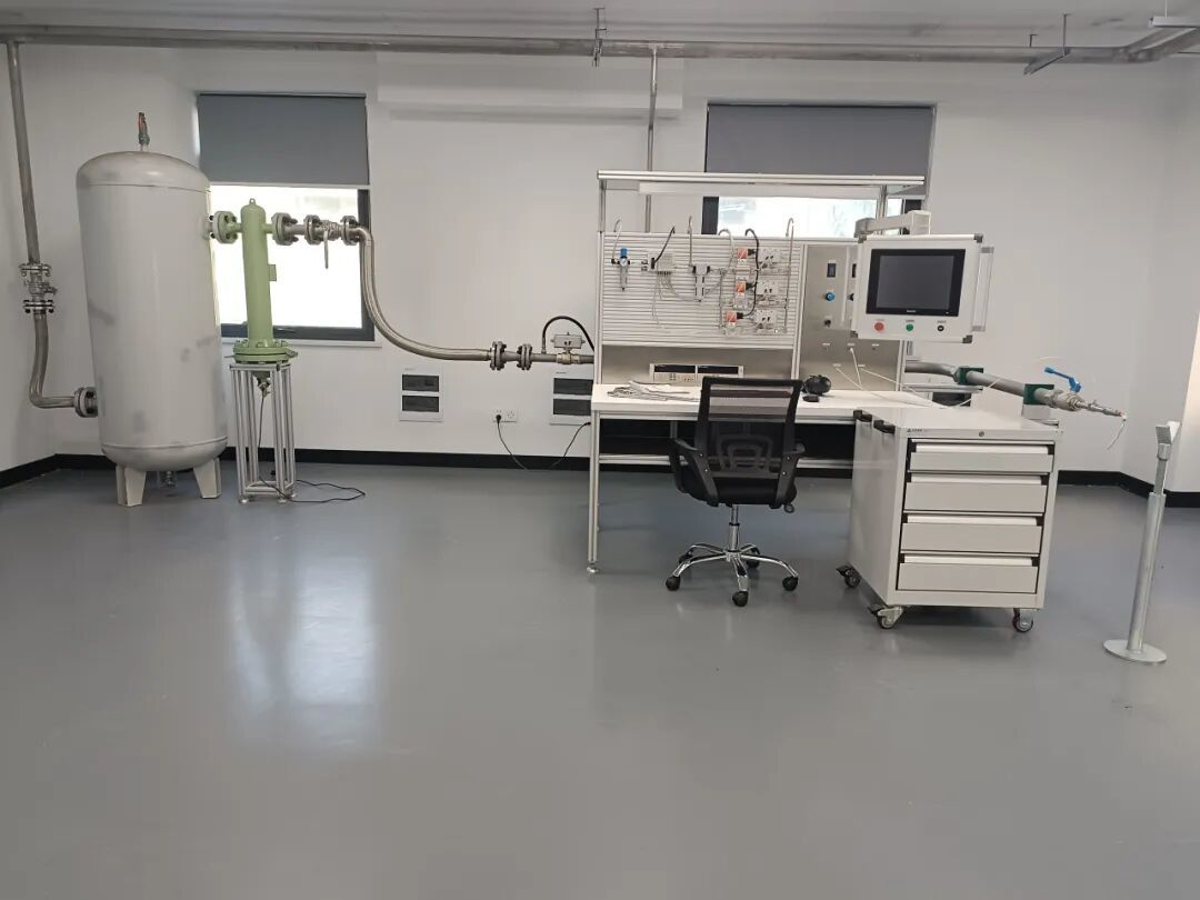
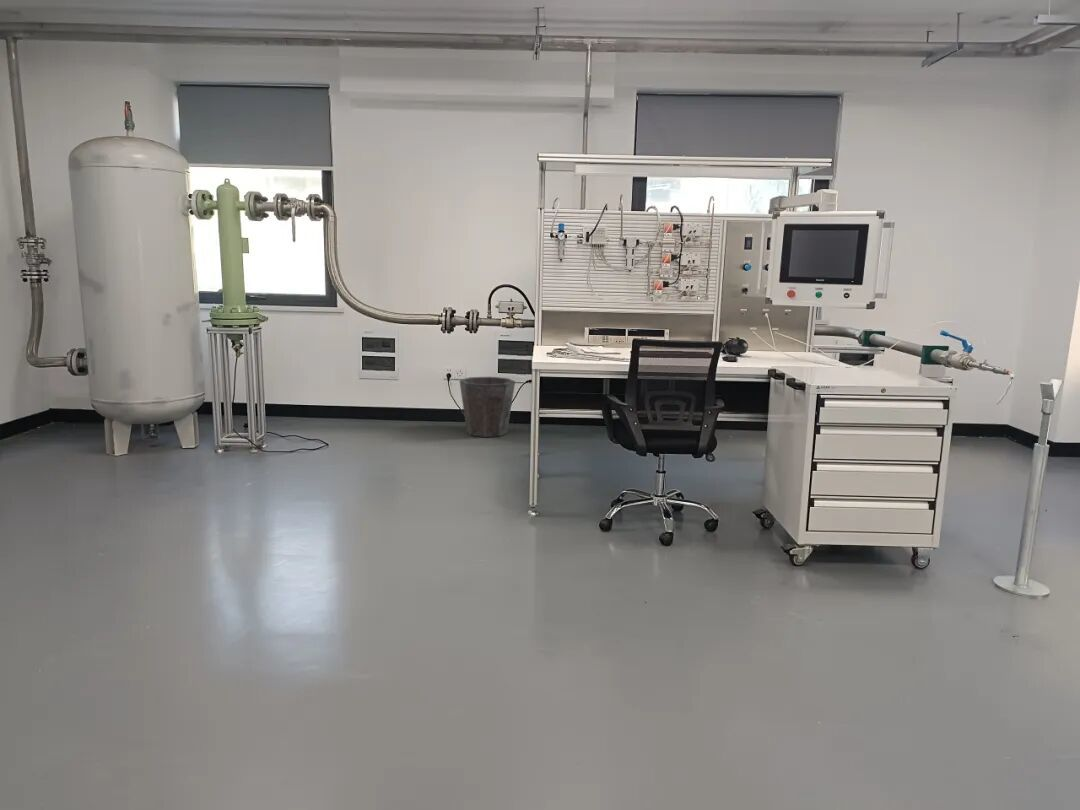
+ waste bin [458,376,516,438]
